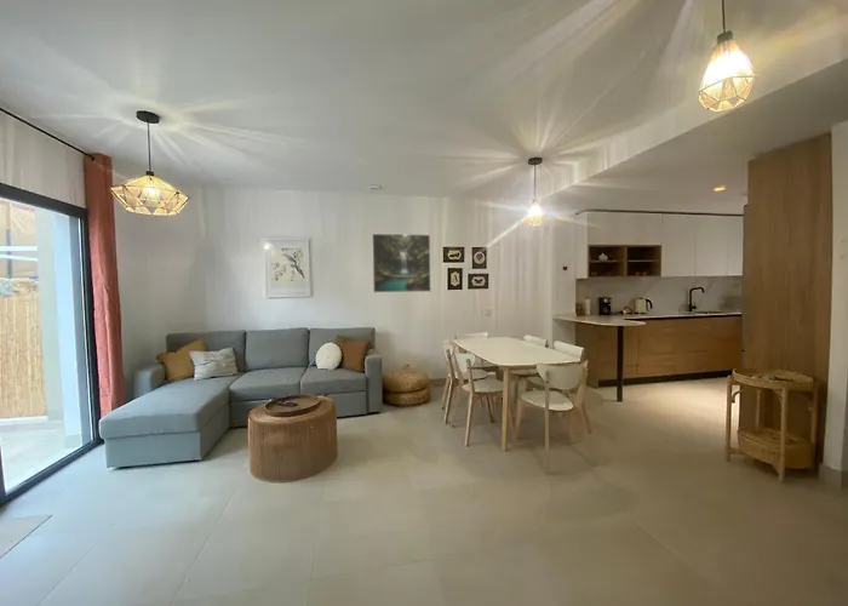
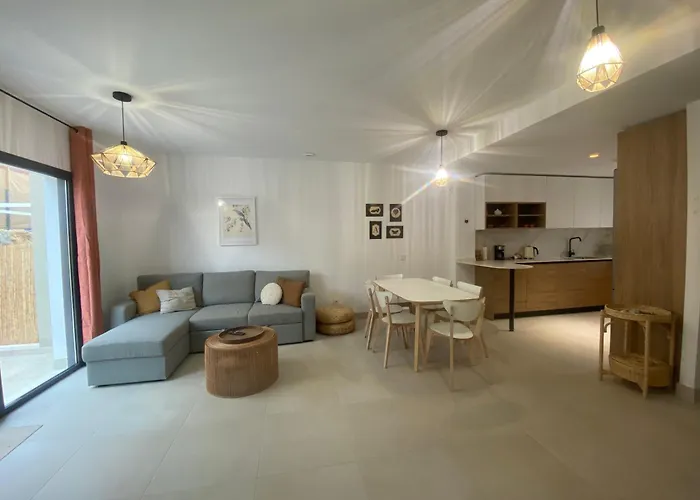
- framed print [371,233,432,293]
